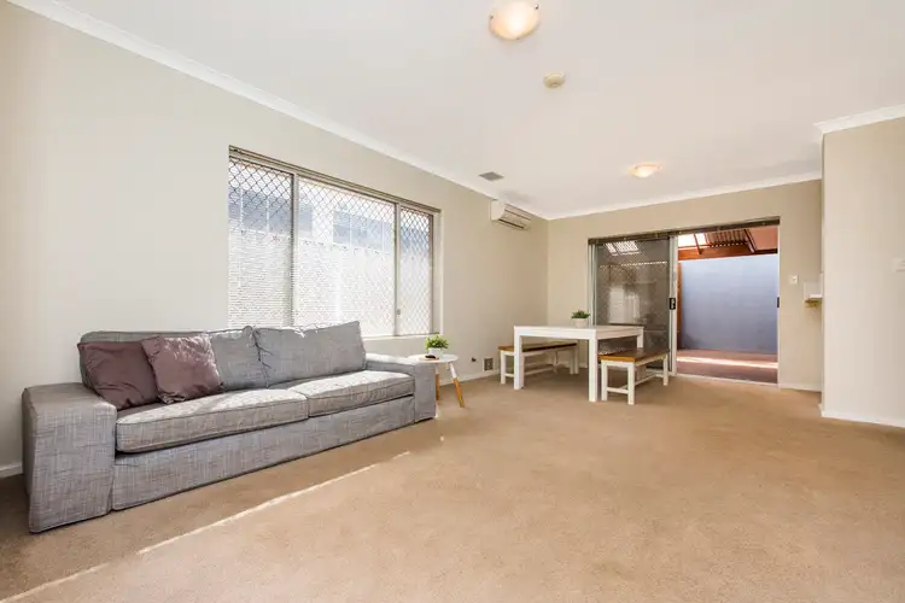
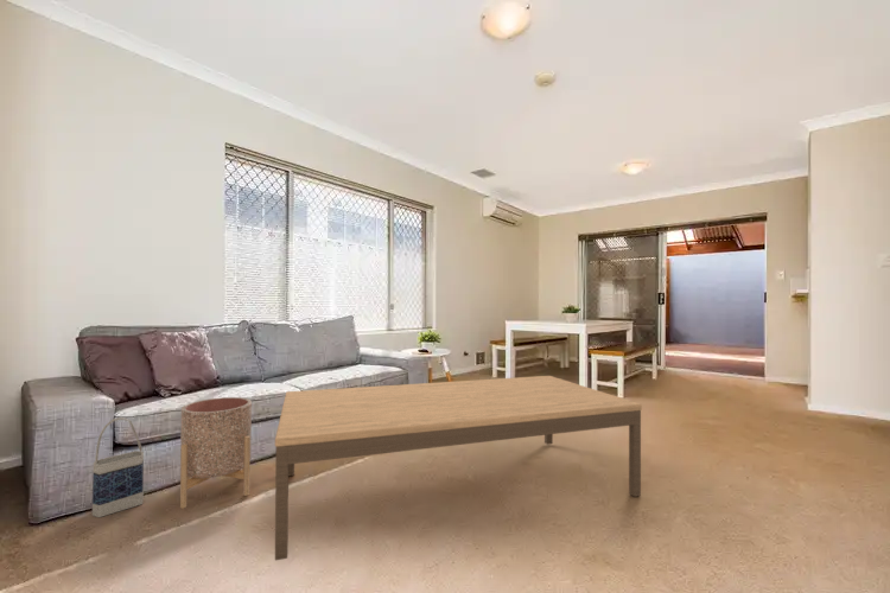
+ planter [179,396,253,510]
+ bag [91,416,145,518]
+ coffee table [274,375,643,561]
